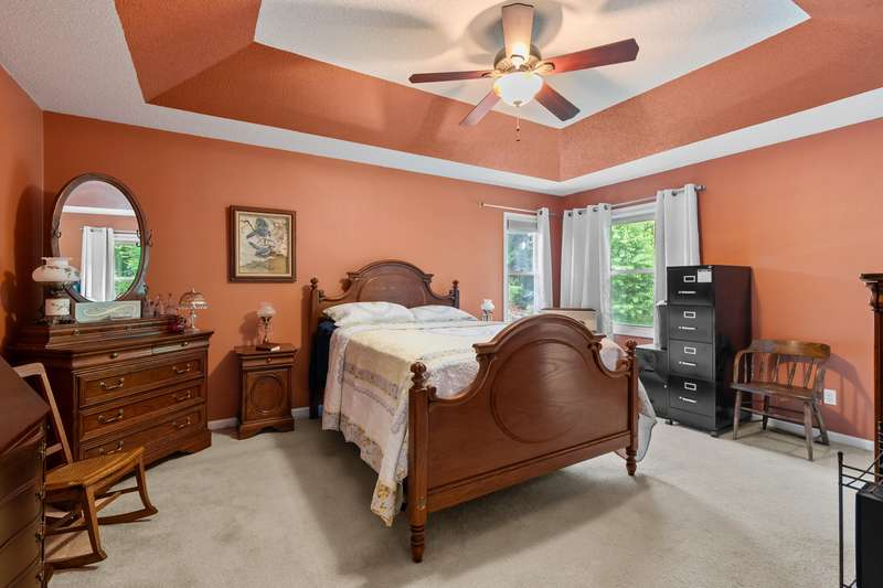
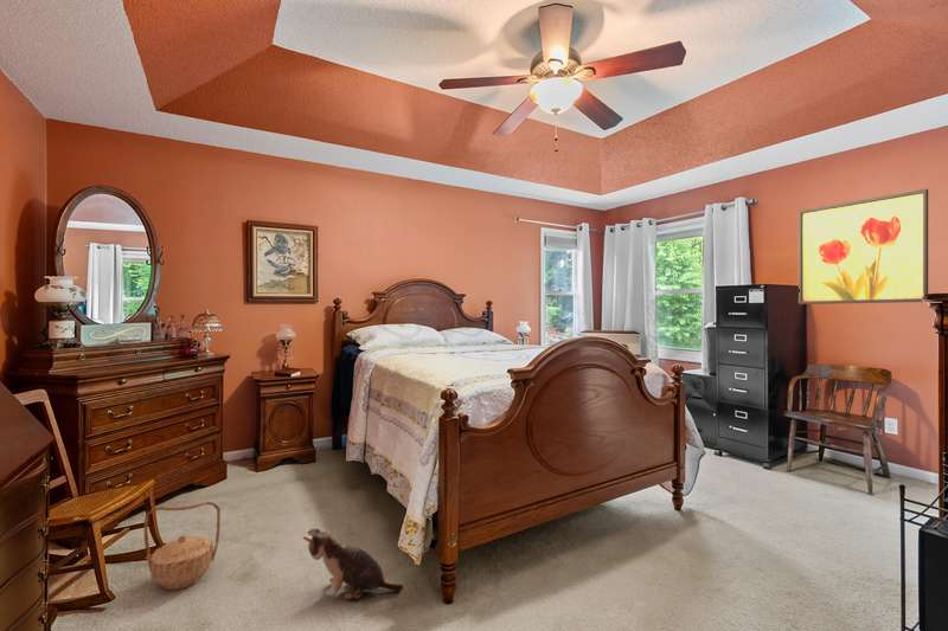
+ wall art [798,188,929,305]
+ basket [142,501,222,592]
+ plush toy [302,528,404,600]
